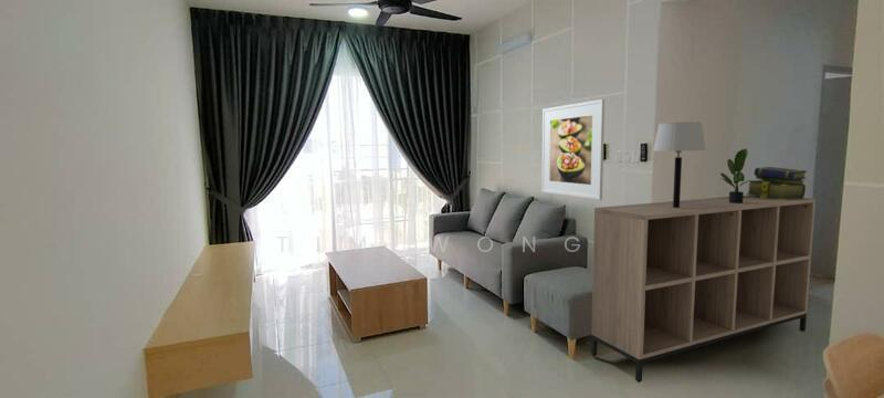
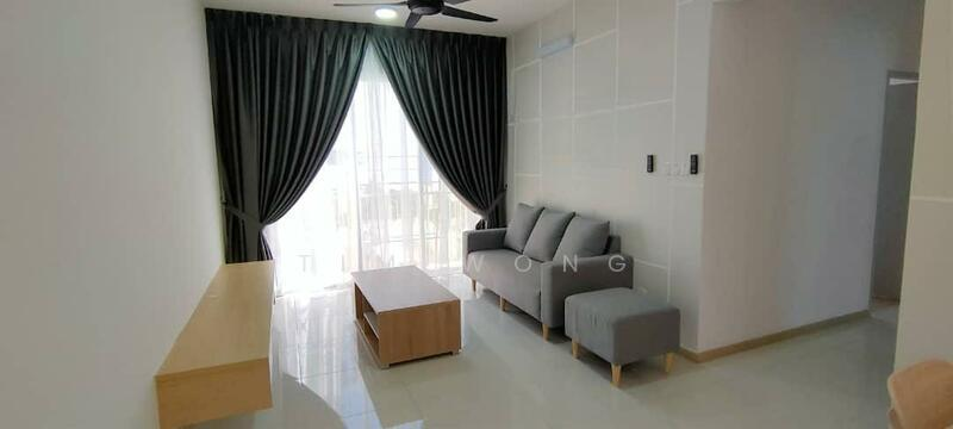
- potted plant [719,147,754,203]
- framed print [540,98,606,201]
- table lamp [652,121,707,208]
- shelving unit [590,195,817,384]
- stack of books [745,166,809,200]
